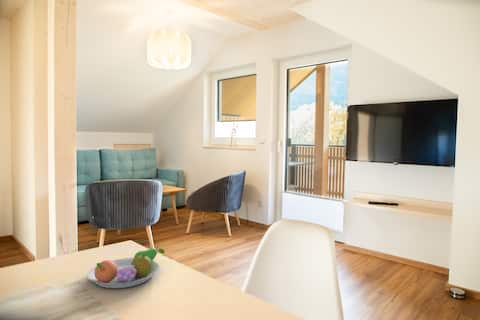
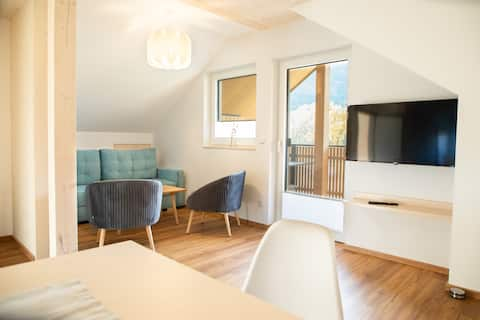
- fruit bowl [86,248,166,289]
